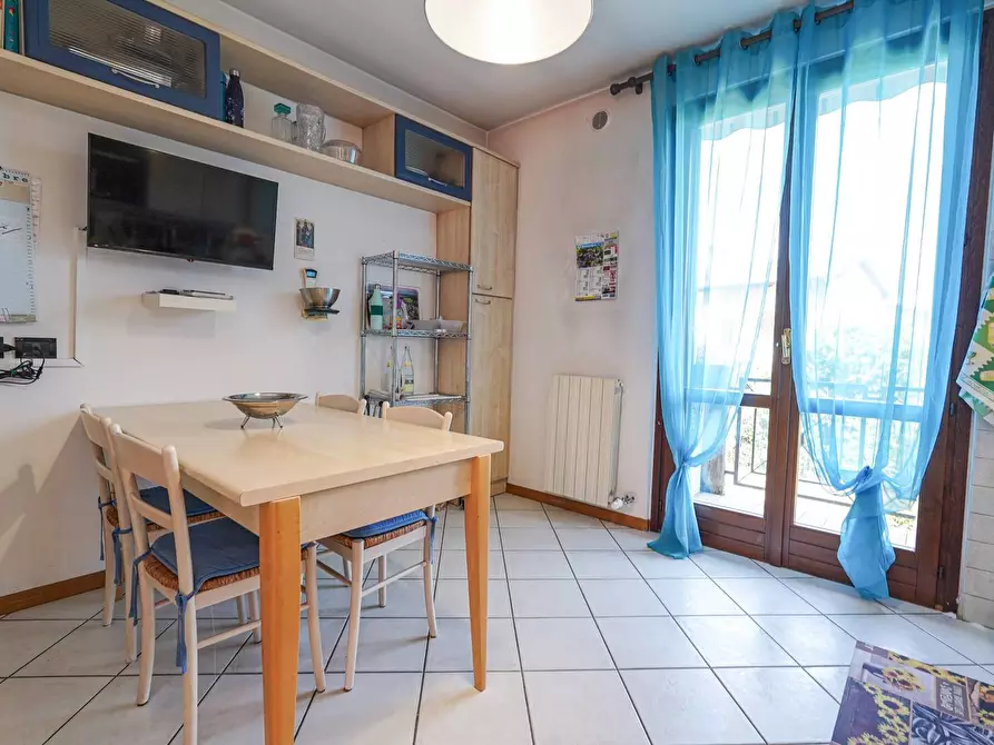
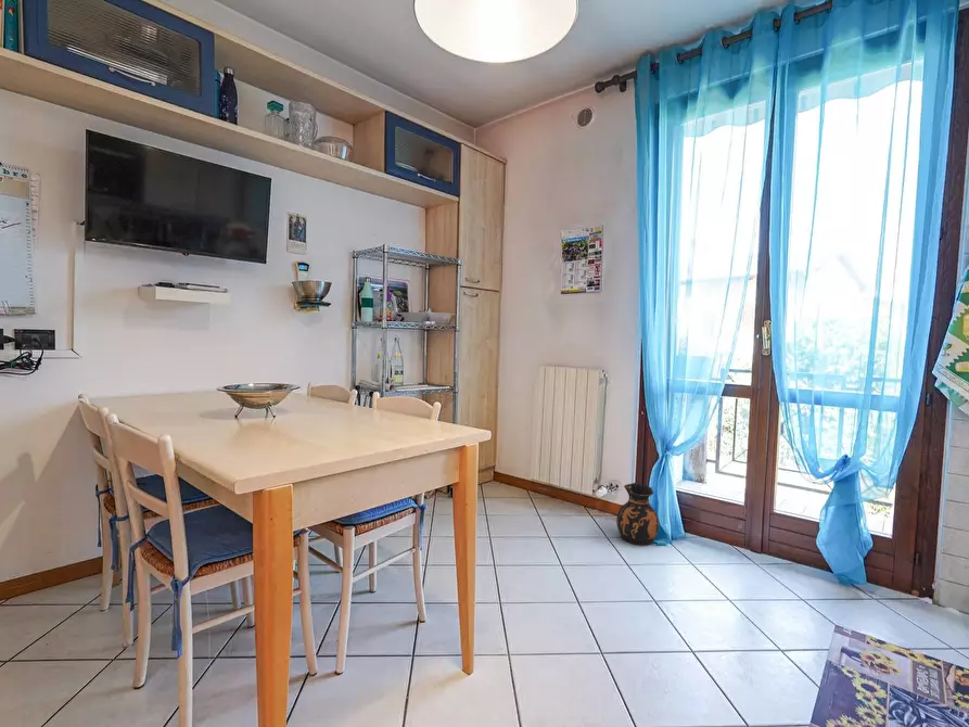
+ ceramic jug [615,482,660,546]
